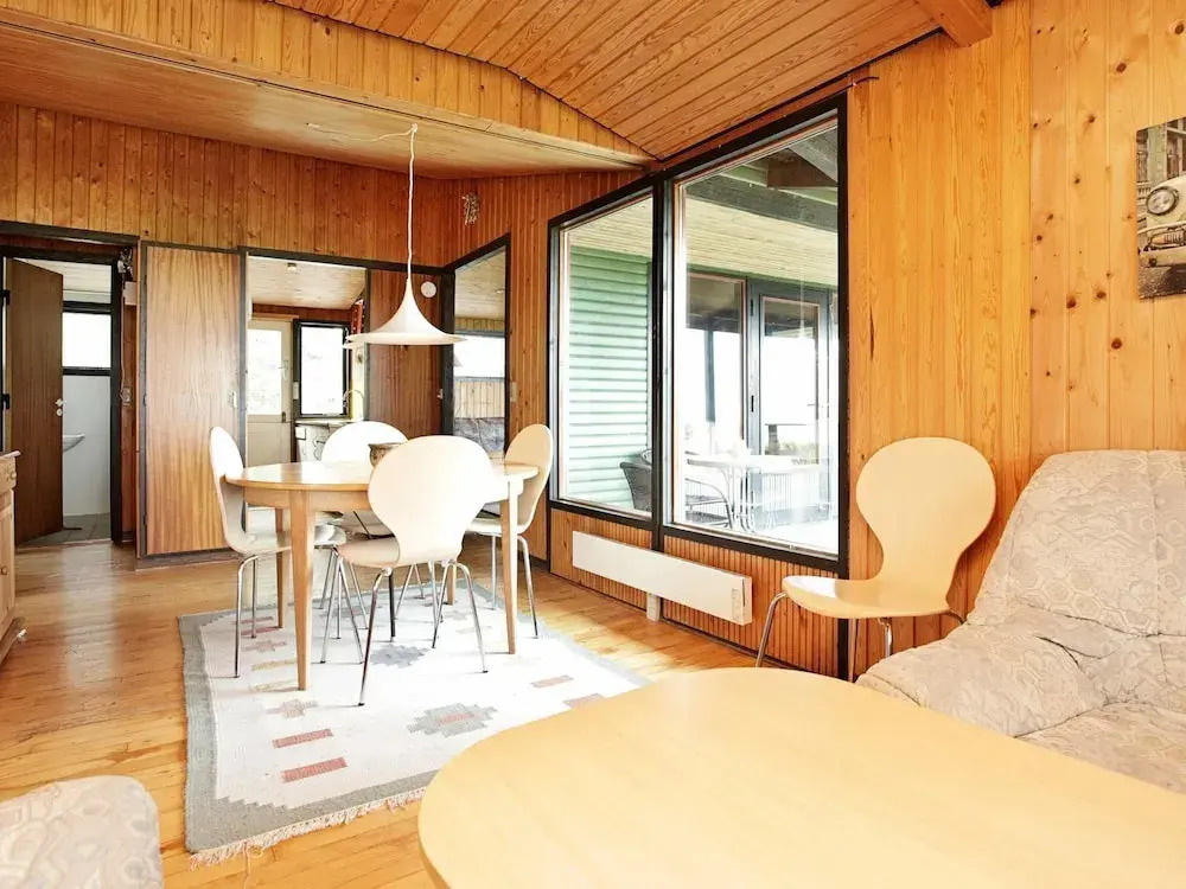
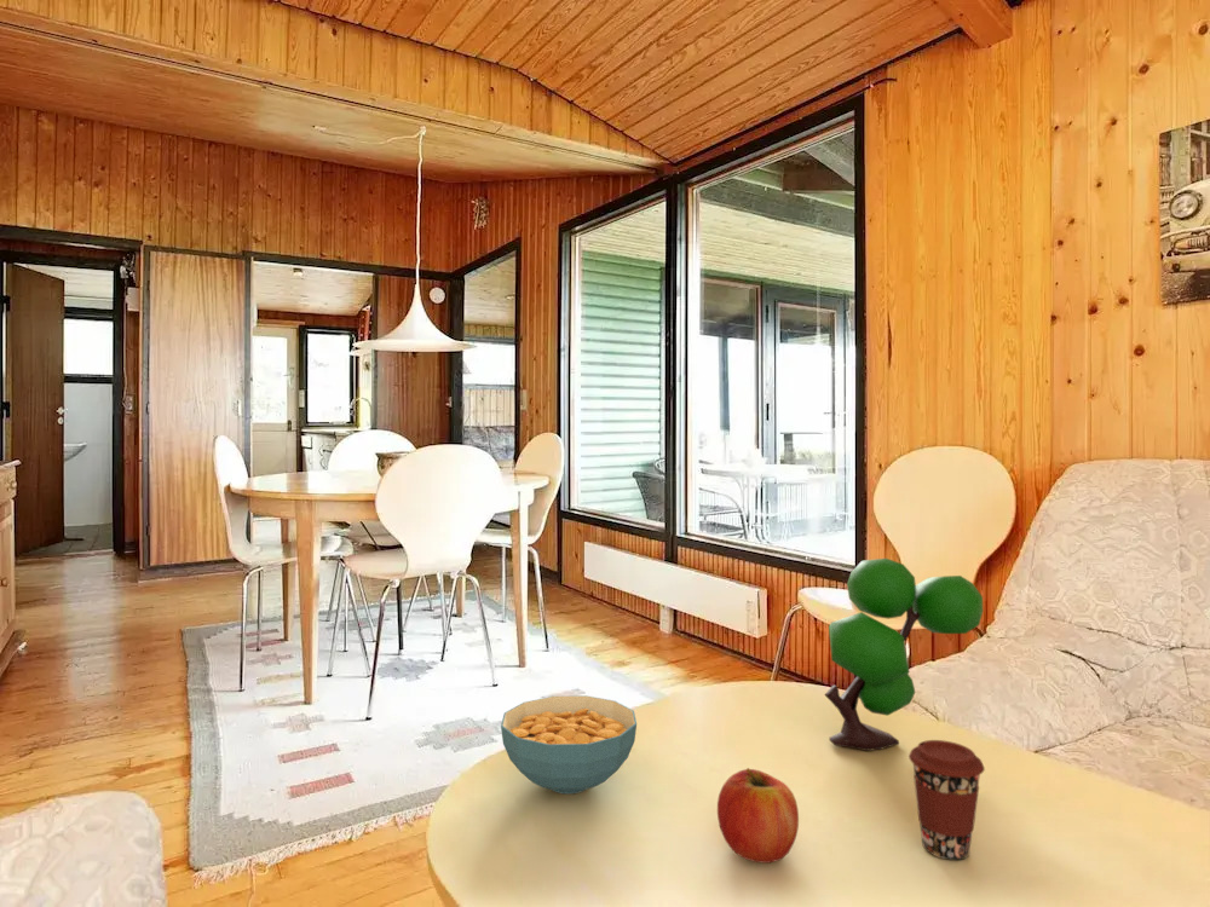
+ plant [823,558,984,752]
+ coffee cup [908,739,986,861]
+ fruit [716,767,800,865]
+ cereal bowl [500,694,638,795]
